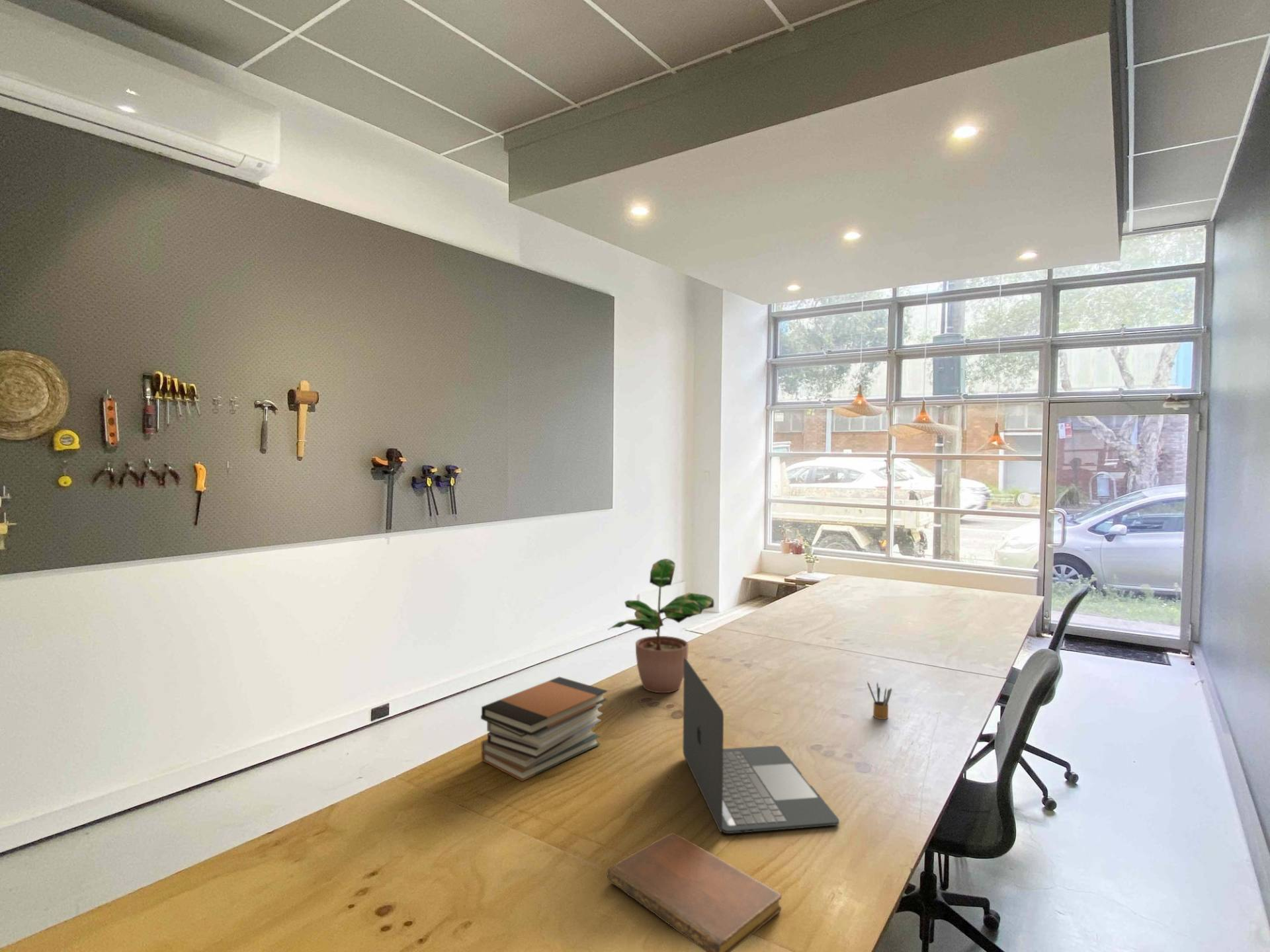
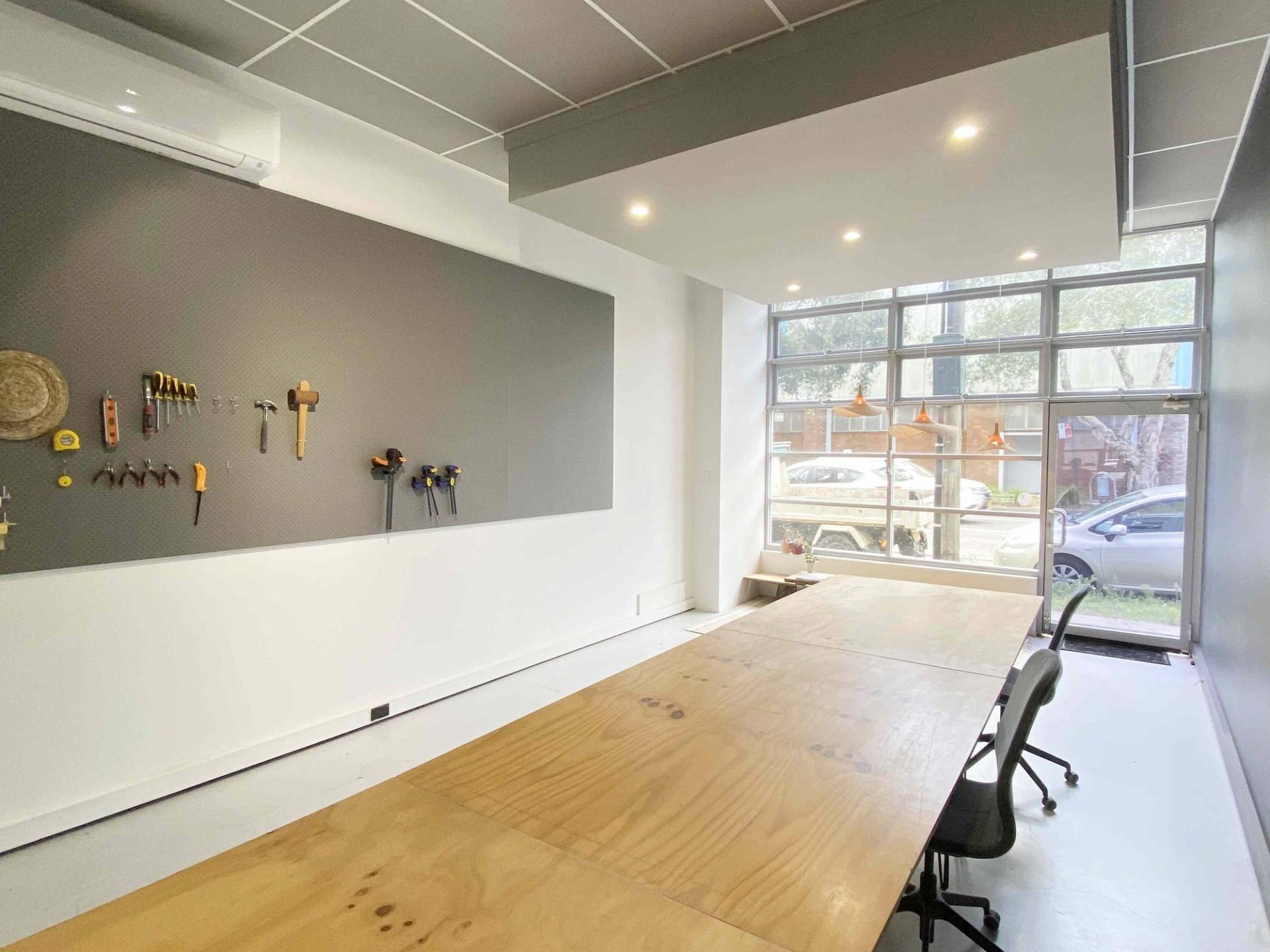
- pencil box [867,681,893,720]
- book stack [480,676,608,782]
- potted plant [607,558,715,694]
- laptop [682,658,840,834]
- notebook [607,832,782,952]
